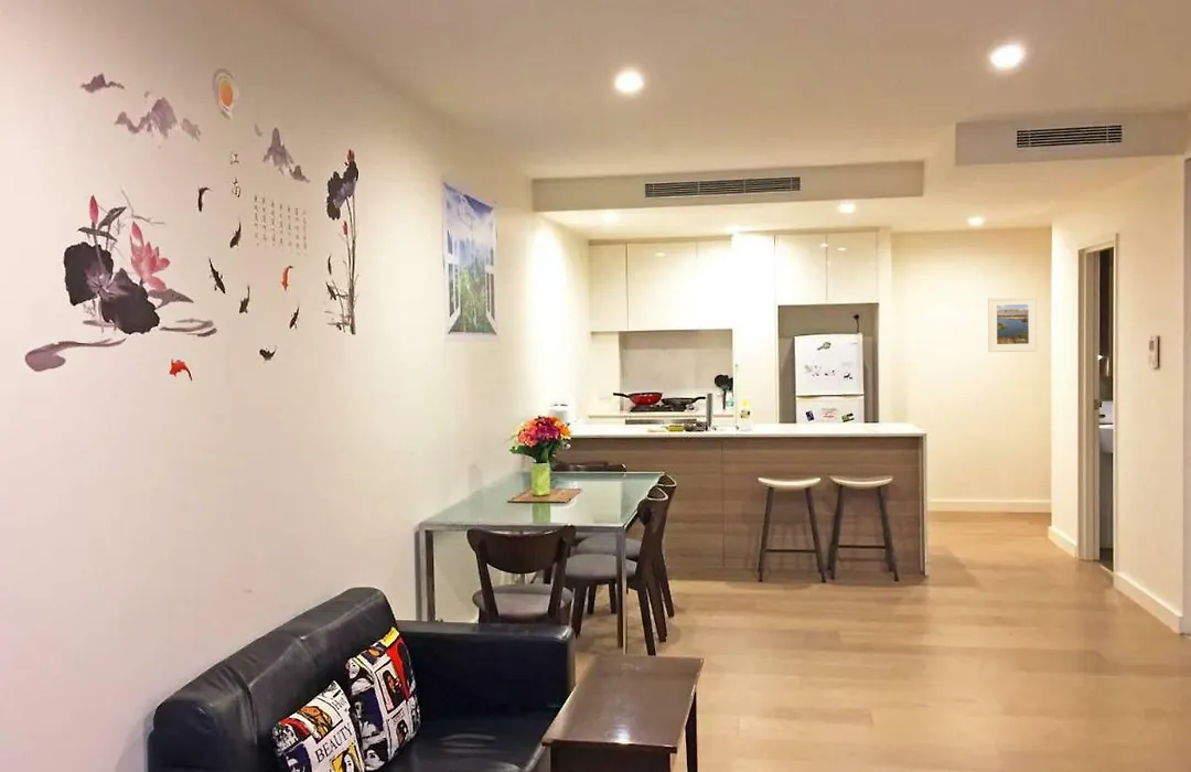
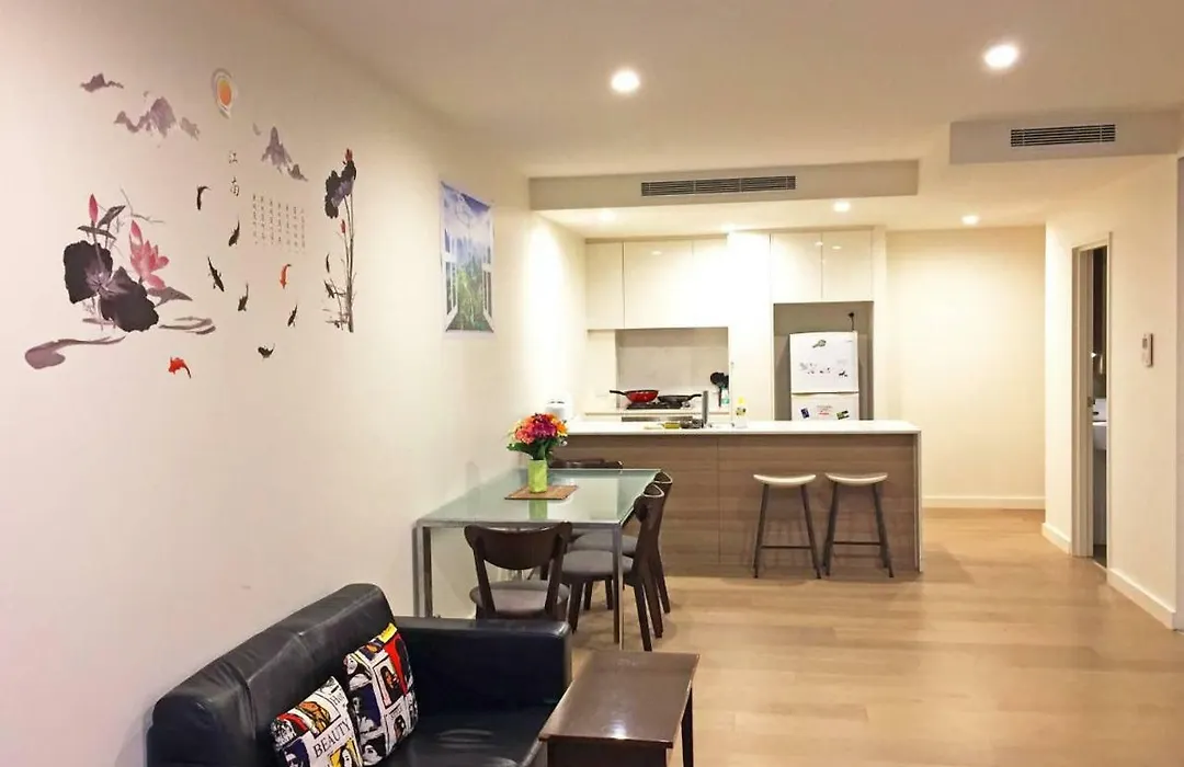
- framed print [987,296,1038,353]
